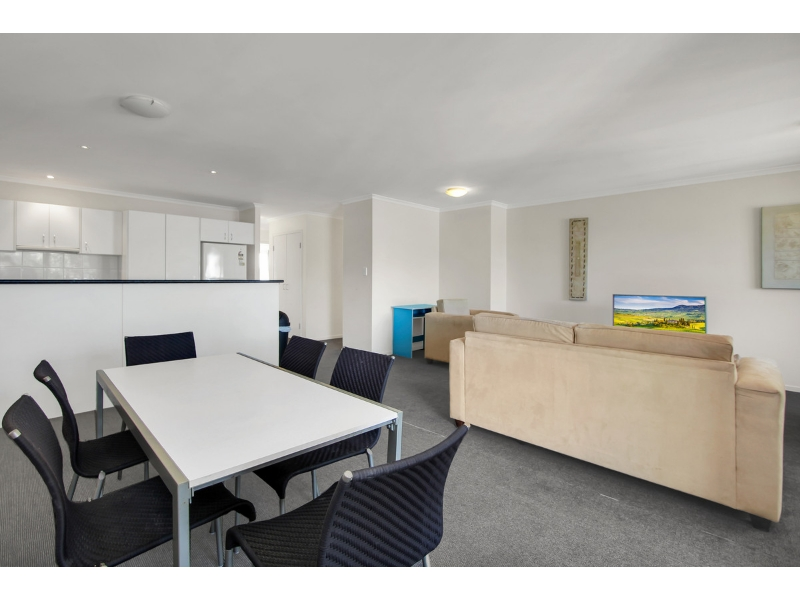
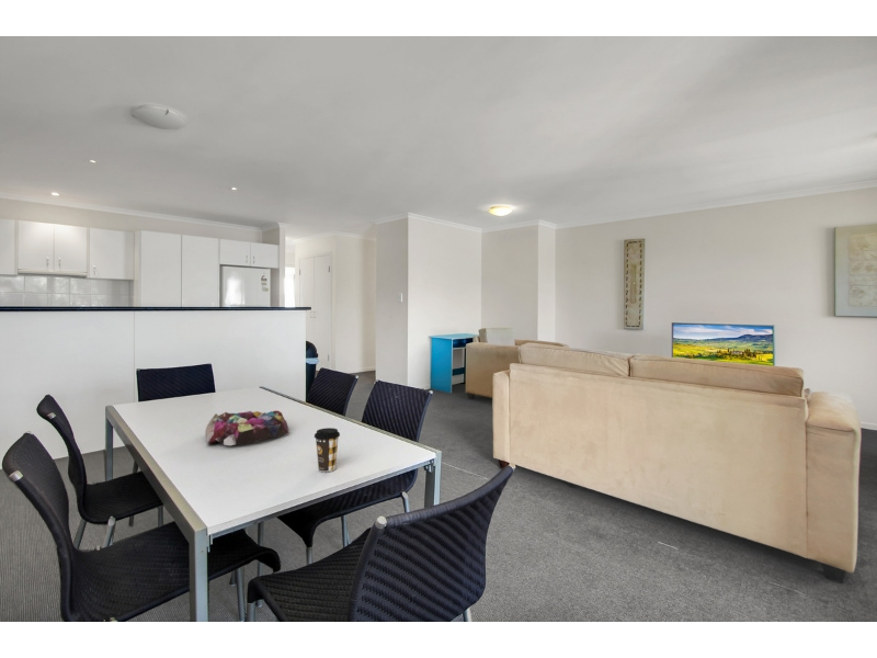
+ coffee cup [314,427,341,473]
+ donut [204,410,289,446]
